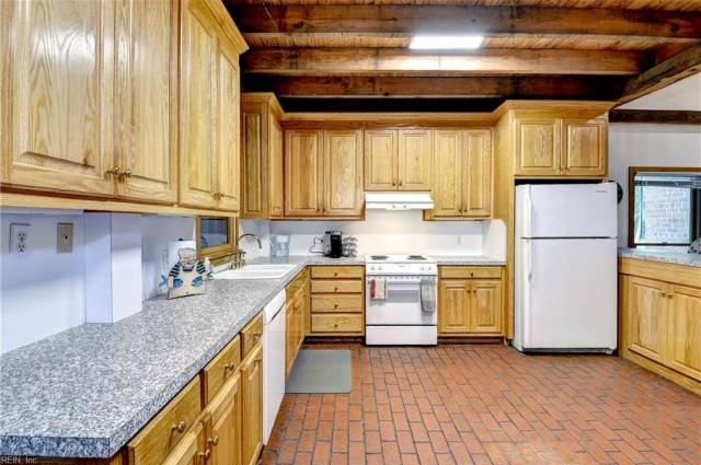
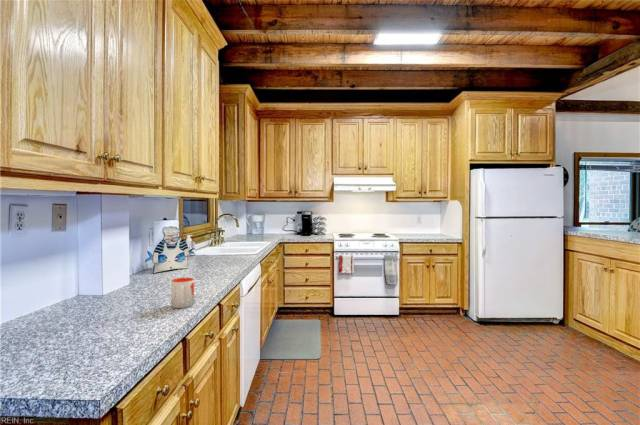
+ mug [170,277,195,309]
